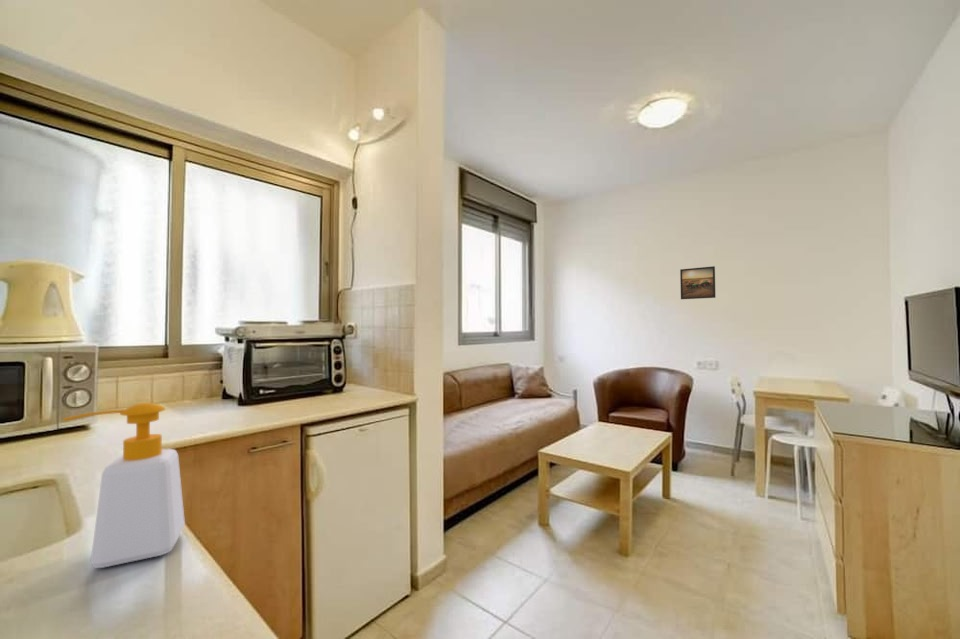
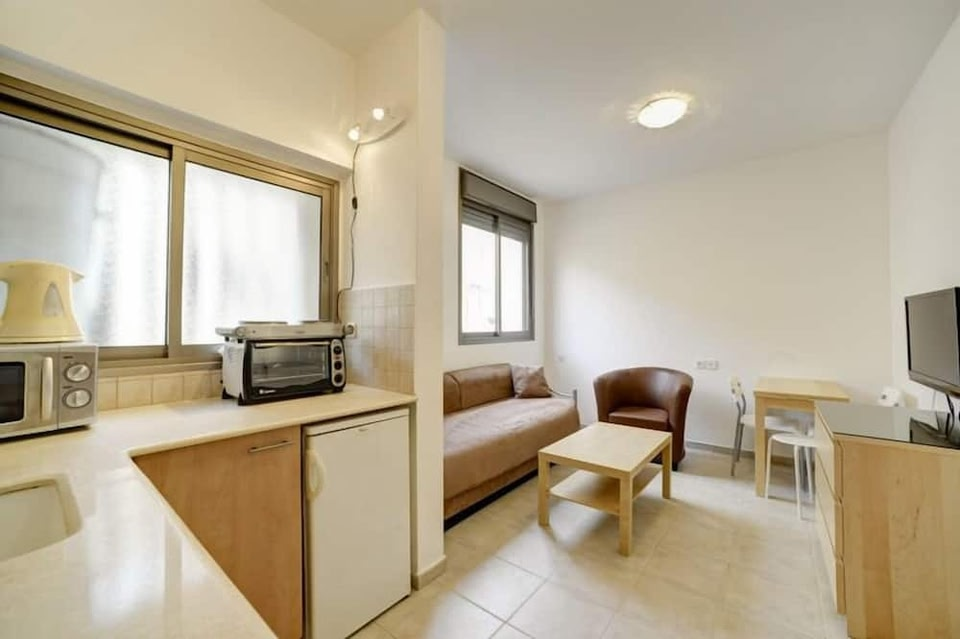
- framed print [679,265,717,300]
- soap bottle [62,402,186,569]
